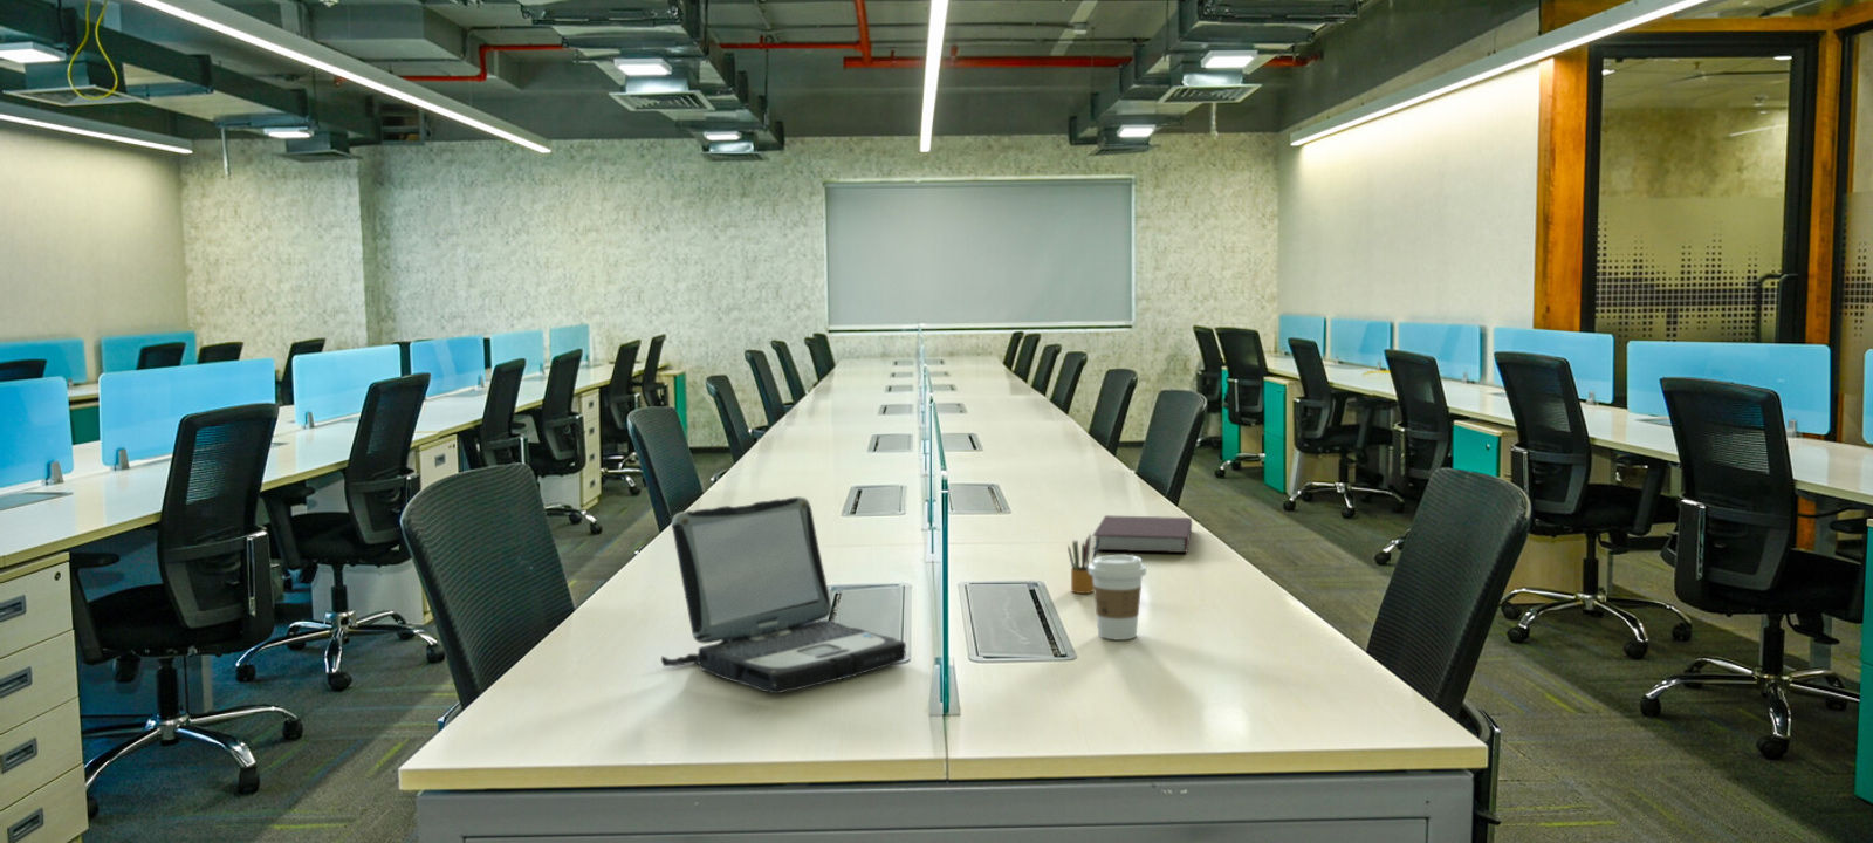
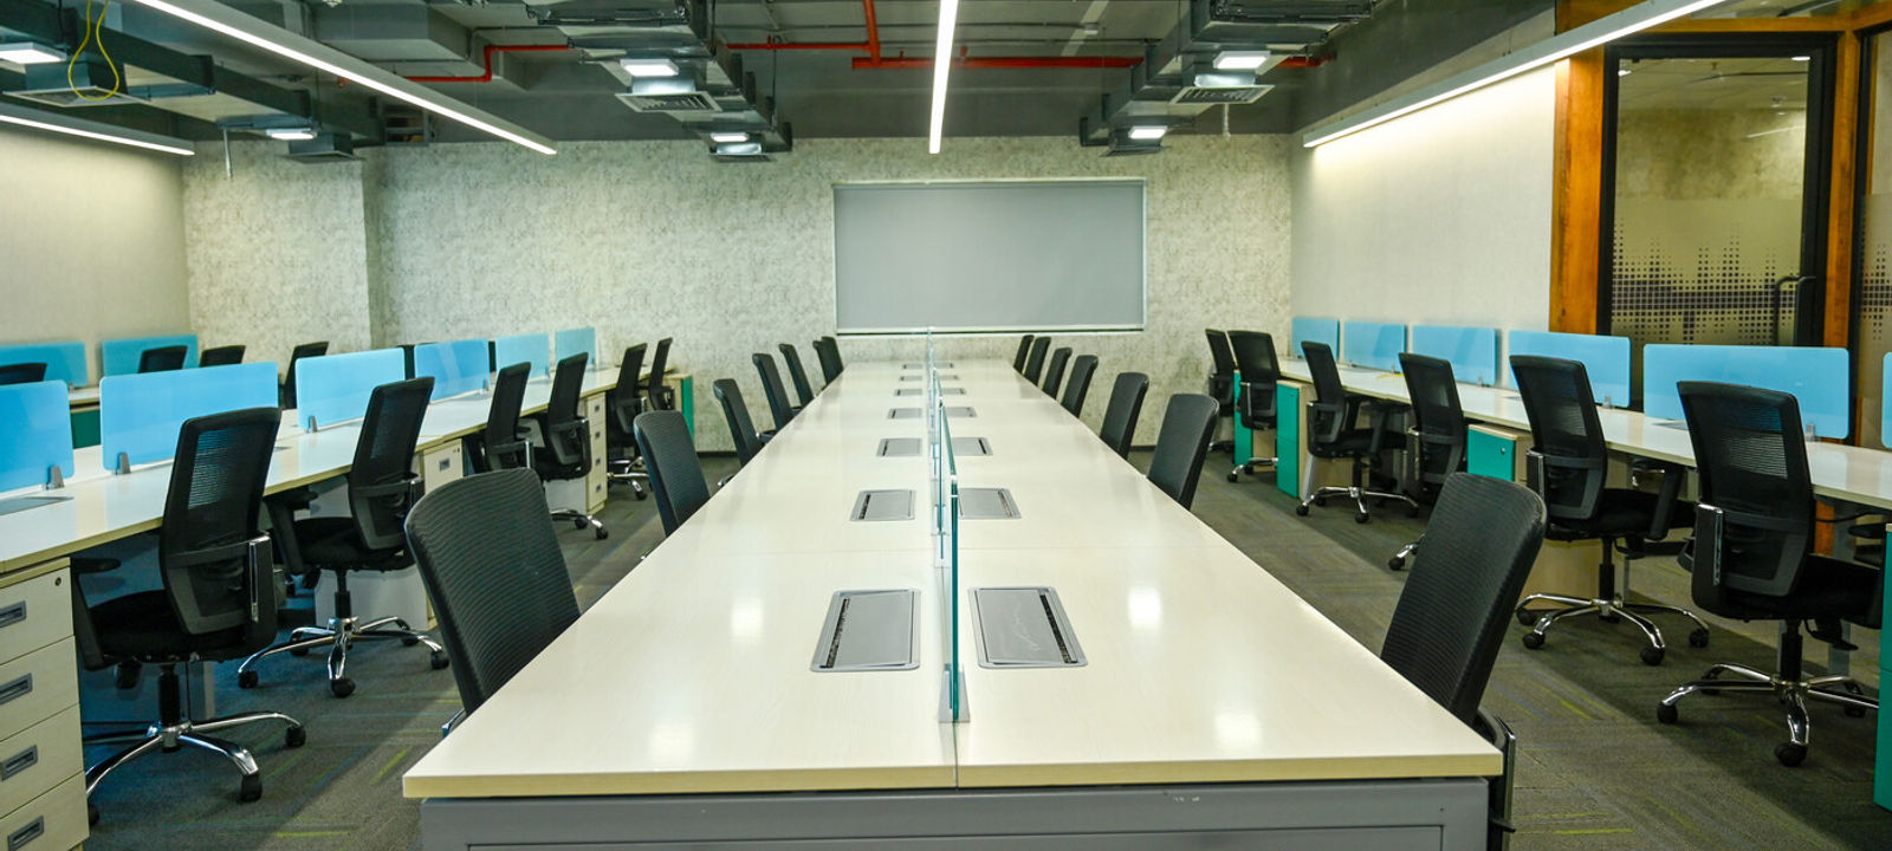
- pencil box [1067,533,1099,595]
- coffee cup [1088,554,1147,640]
- notebook [1092,513,1193,554]
- laptop [661,496,908,694]
